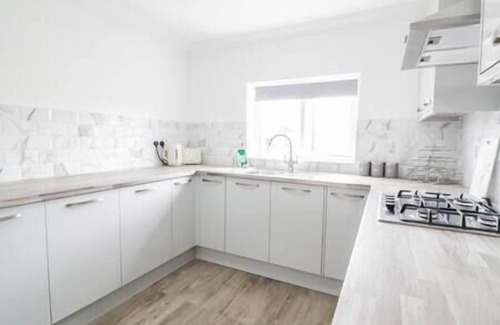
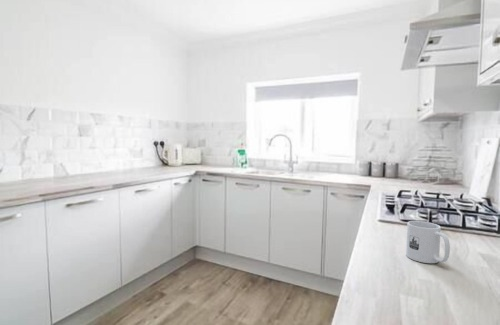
+ mug [405,220,451,264]
